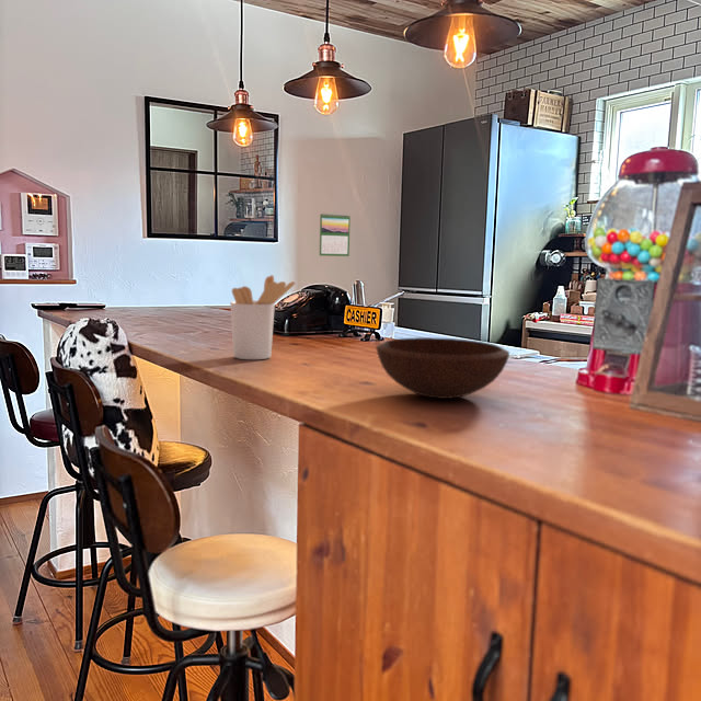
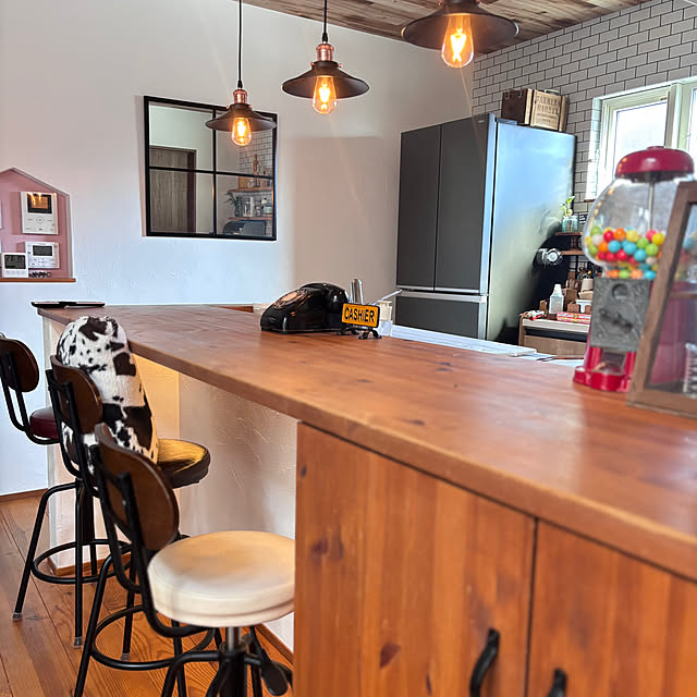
- utensil holder [229,274,296,360]
- calendar [319,212,352,257]
- bowl [375,336,510,400]
